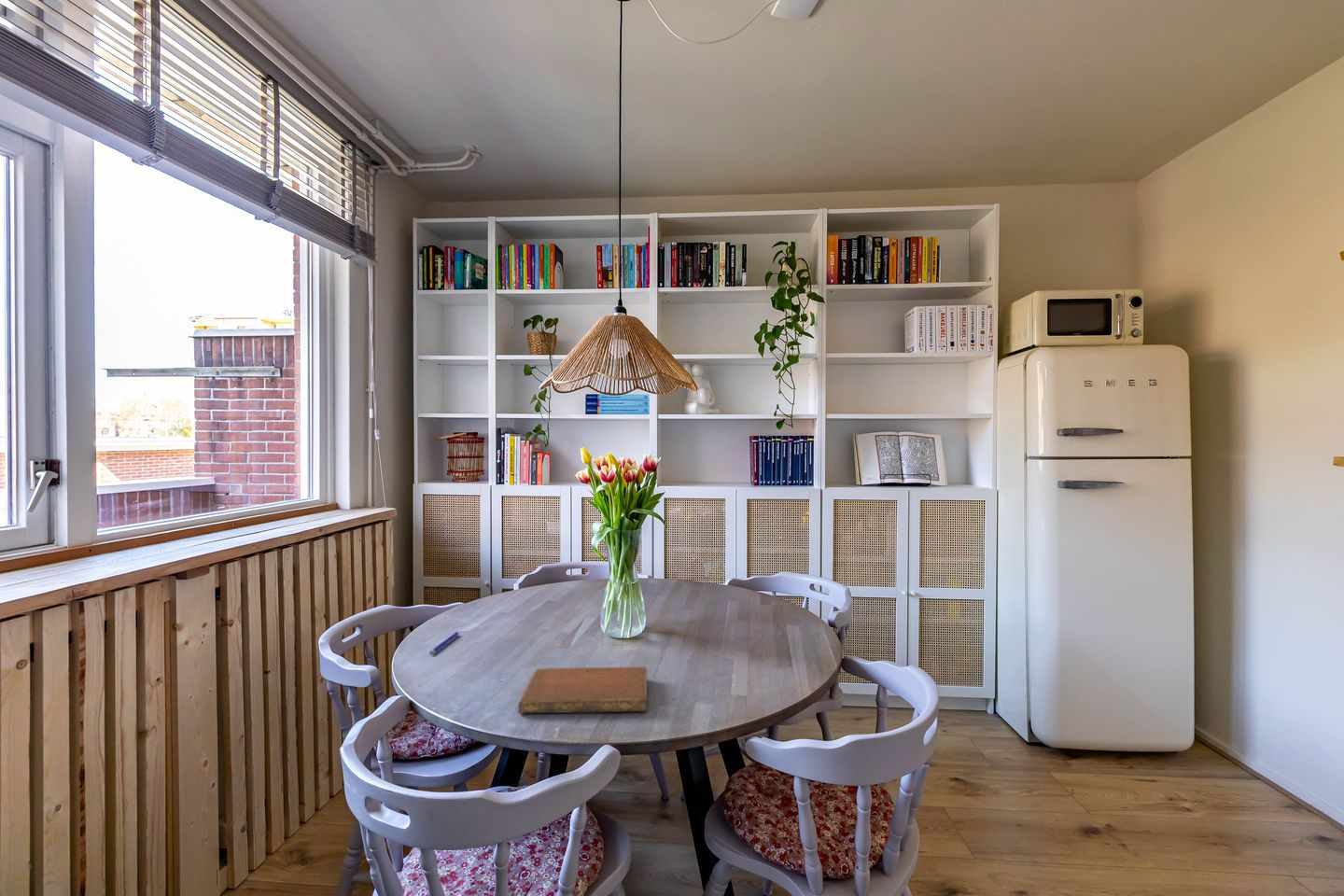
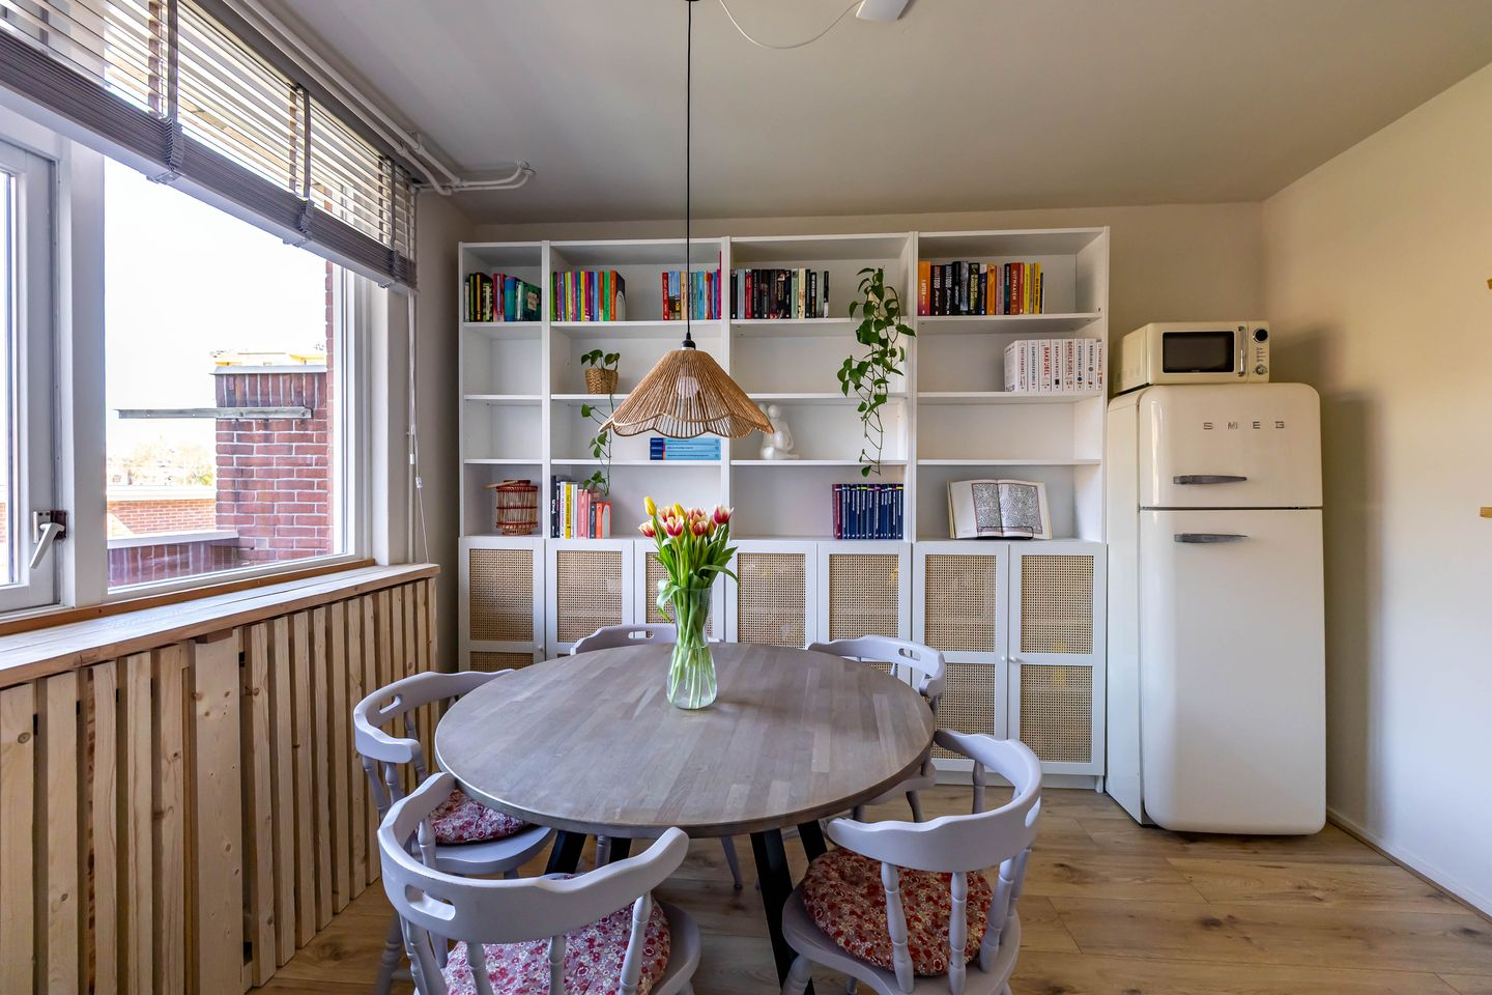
- notebook [517,665,648,715]
- pen [428,631,460,655]
